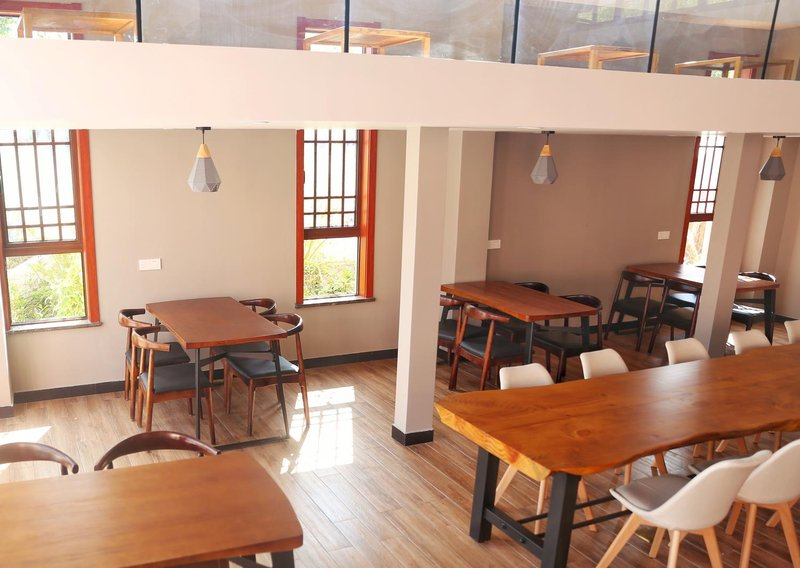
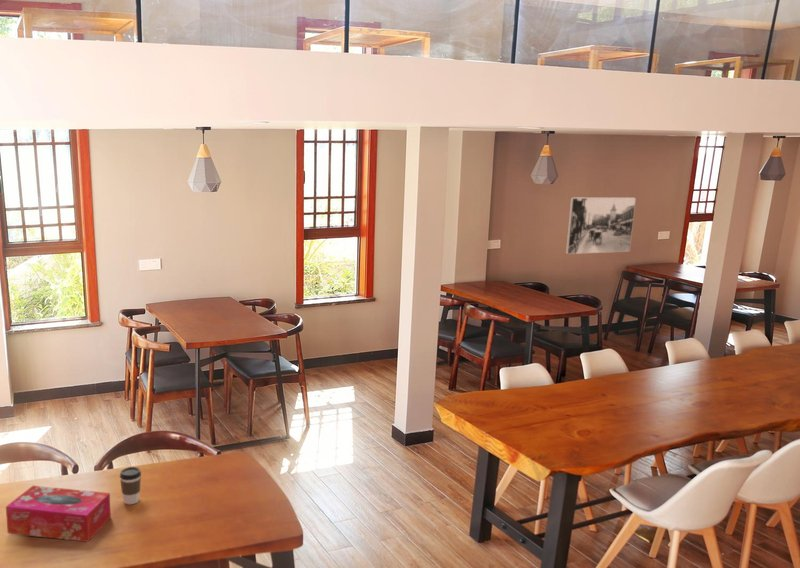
+ tissue box [5,485,112,543]
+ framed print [565,197,637,255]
+ coffee cup [119,466,142,505]
